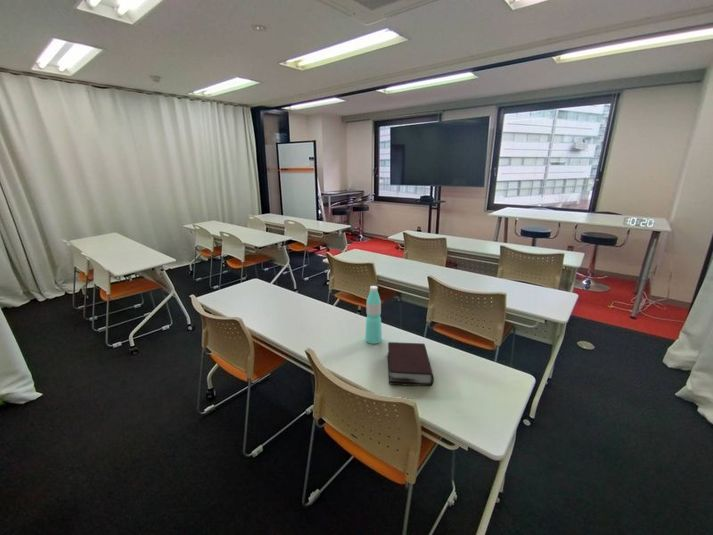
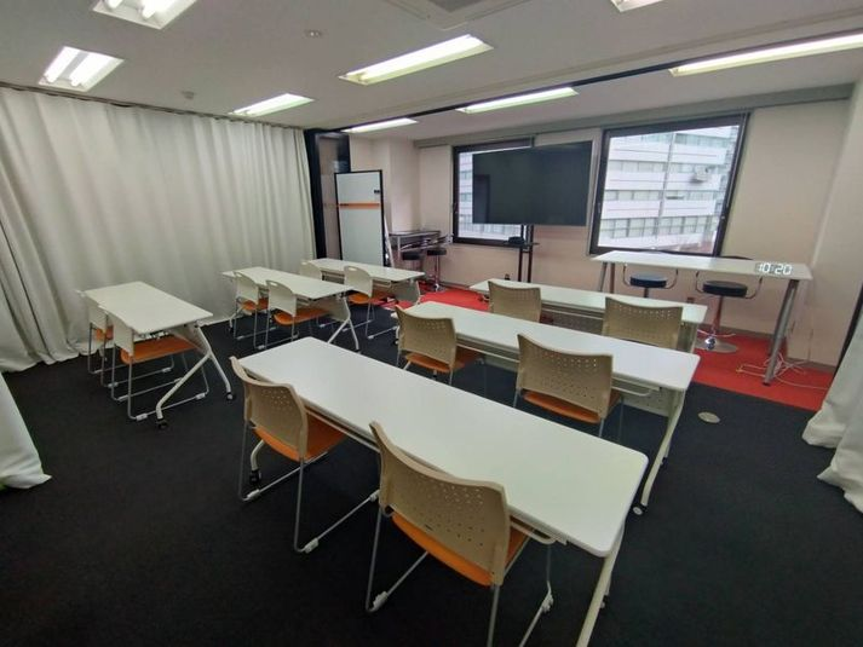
- water bottle [364,285,383,345]
- bible [387,341,435,387]
